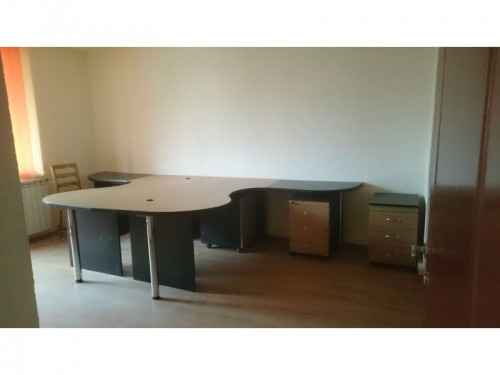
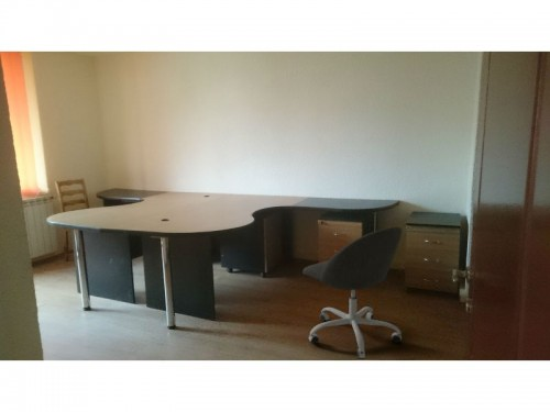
+ office chair [301,226,403,360]
